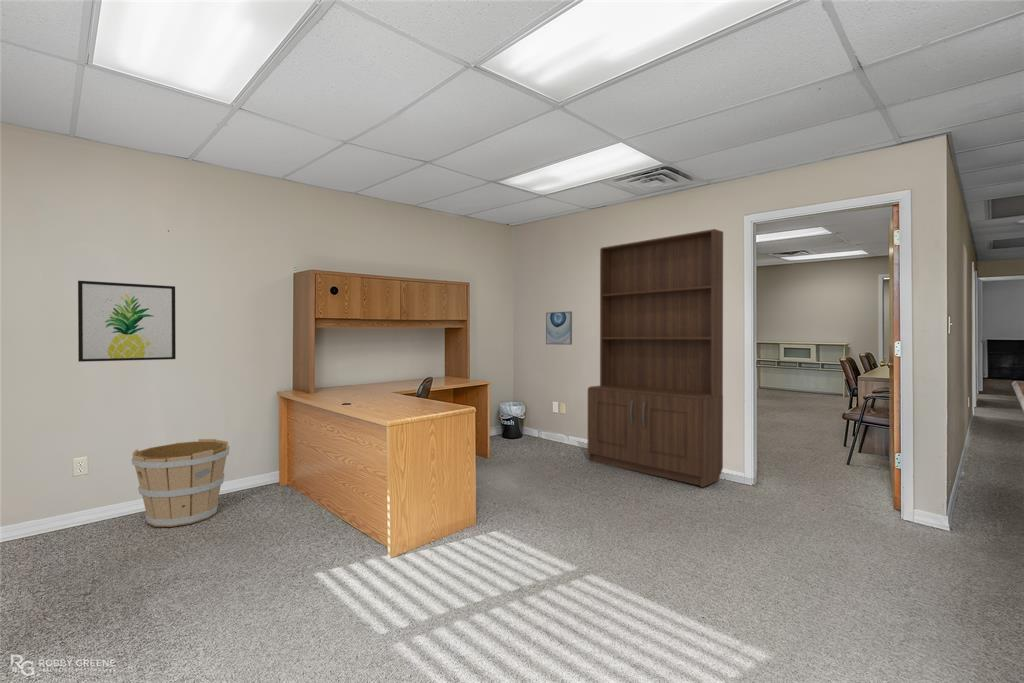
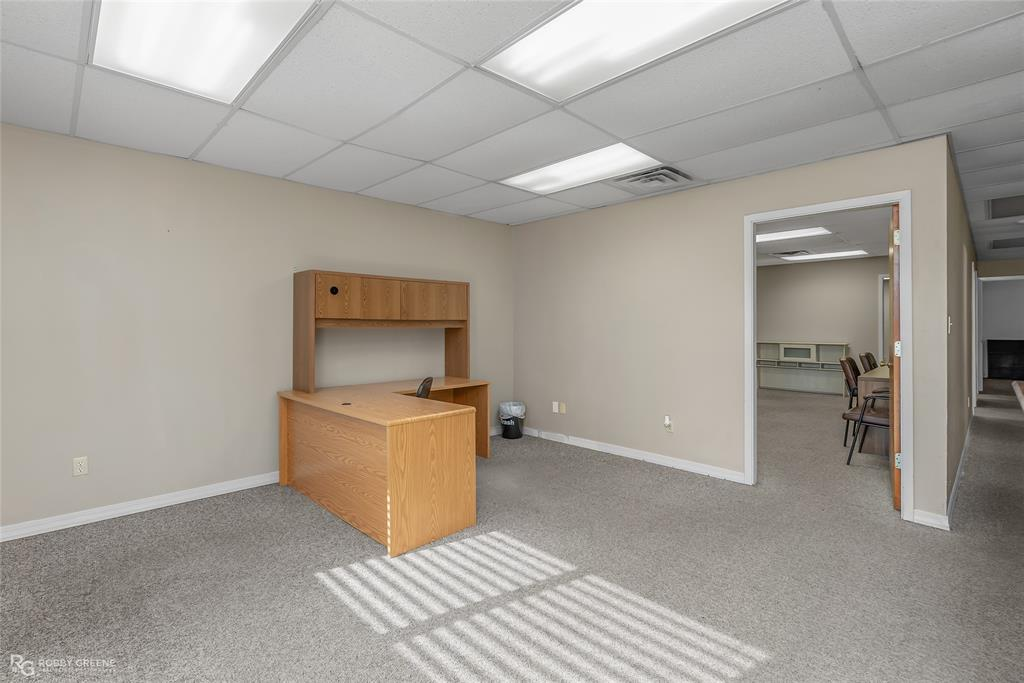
- wall art [545,310,573,346]
- bookshelf [587,228,724,488]
- wall art [77,280,177,363]
- wooden bucket [130,438,230,528]
